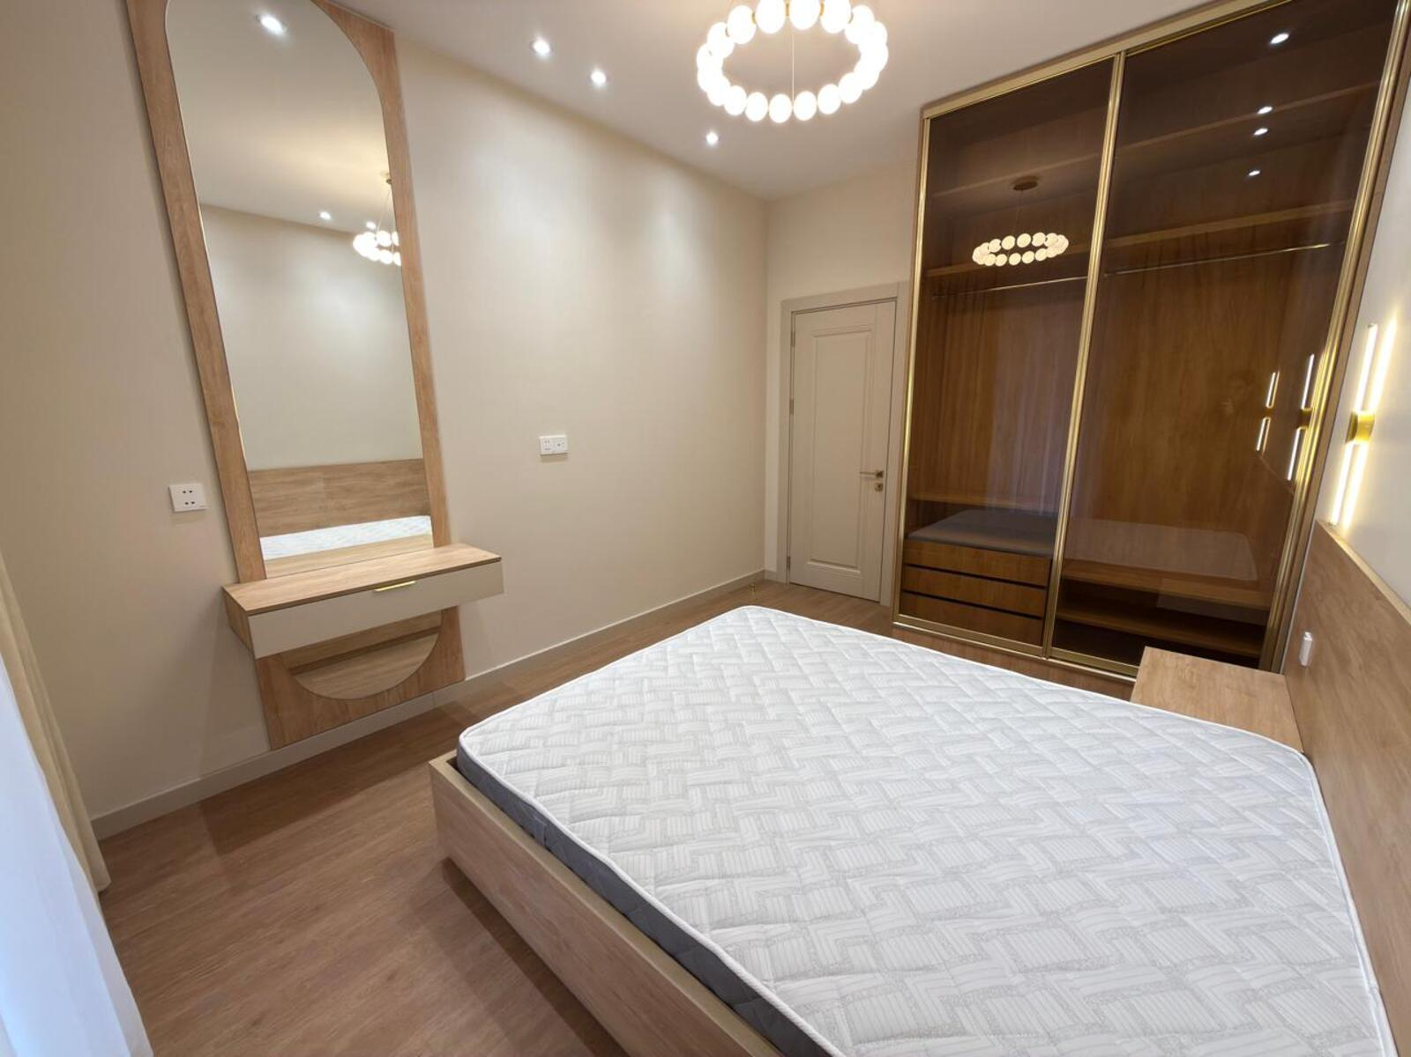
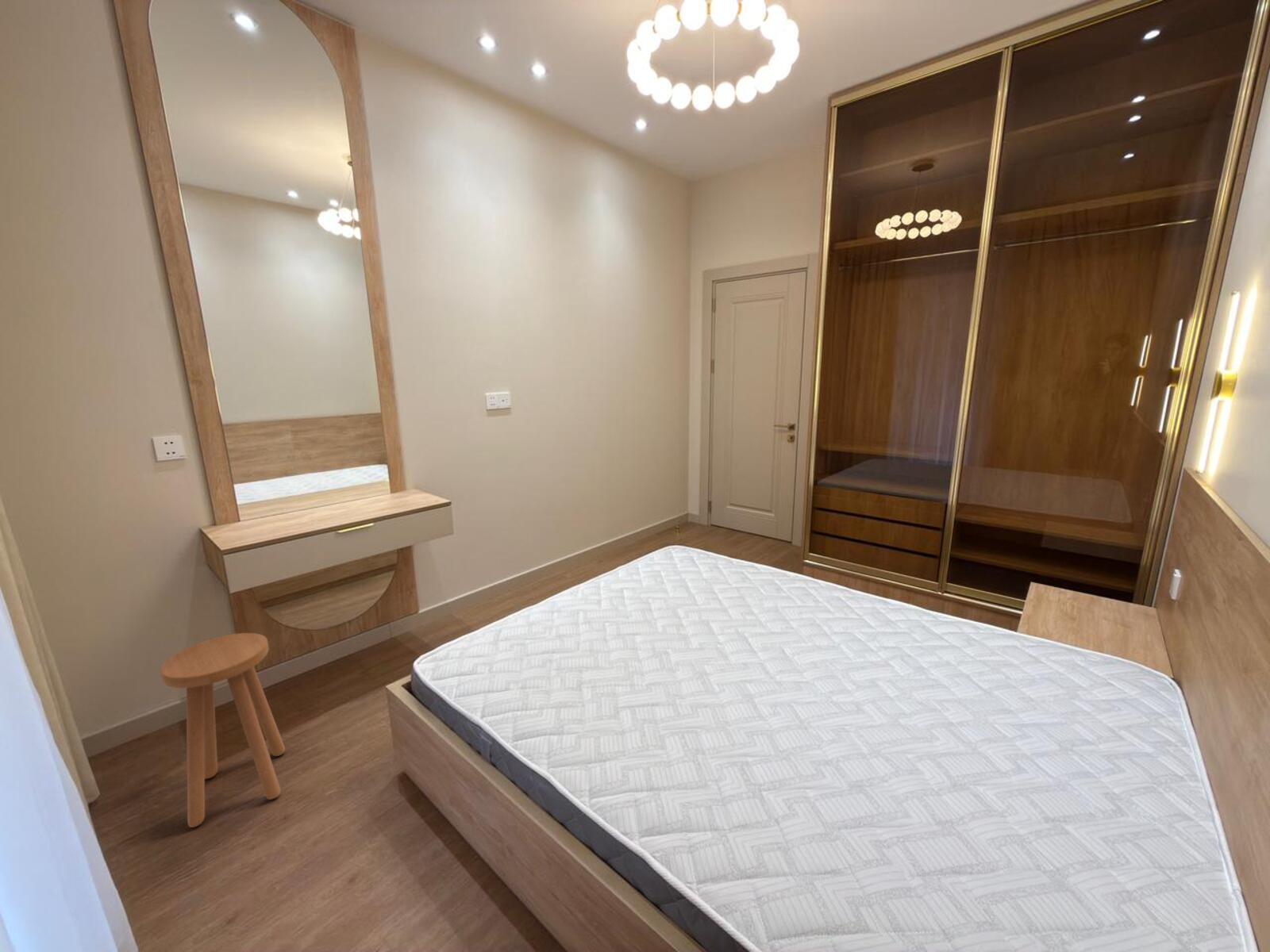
+ stool [160,632,286,828]
